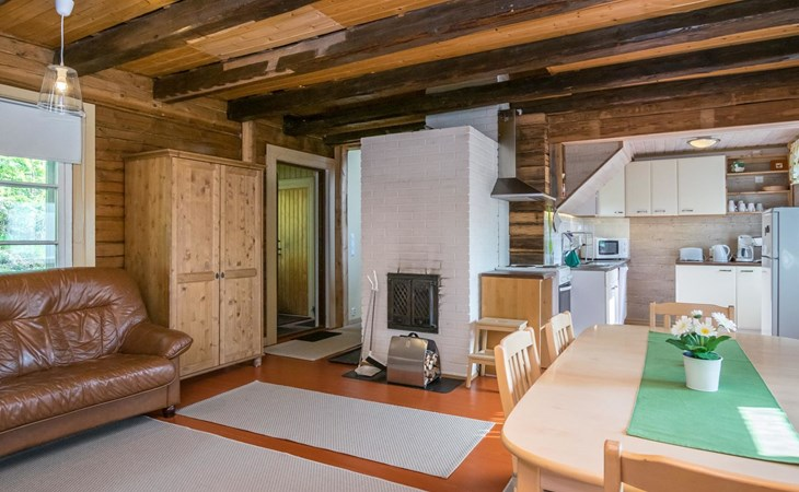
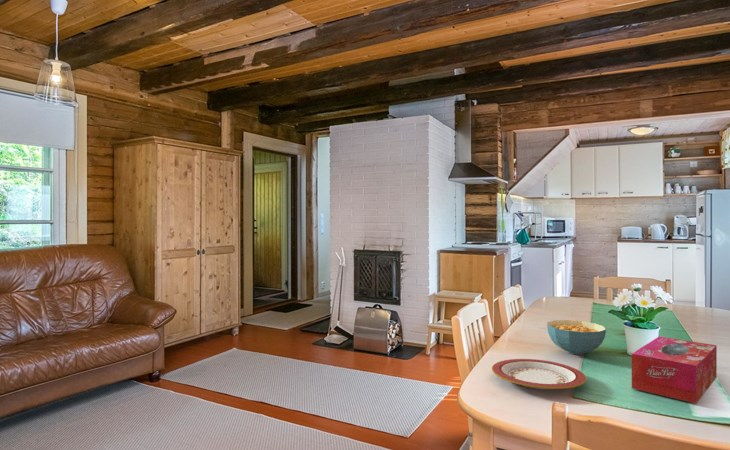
+ cereal bowl [546,319,607,356]
+ tissue box [631,336,718,404]
+ plate [491,358,587,390]
